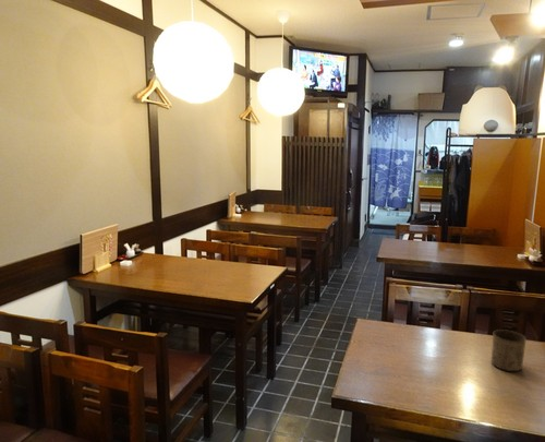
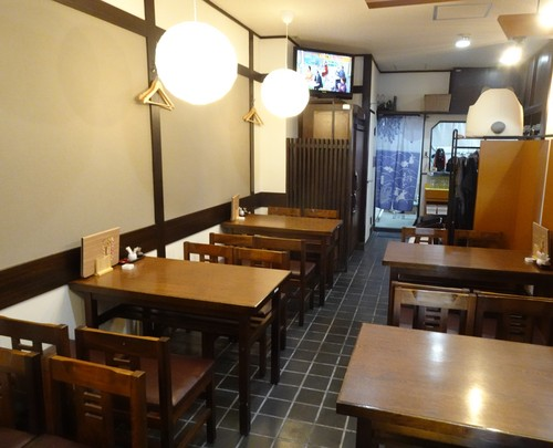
- cup [491,328,528,372]
